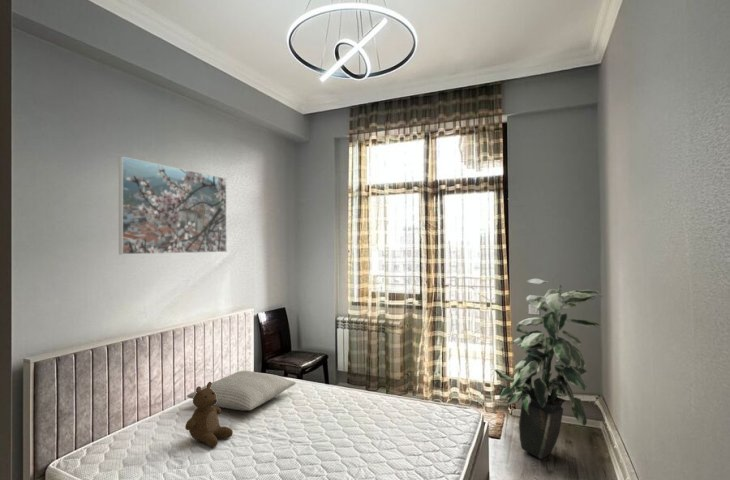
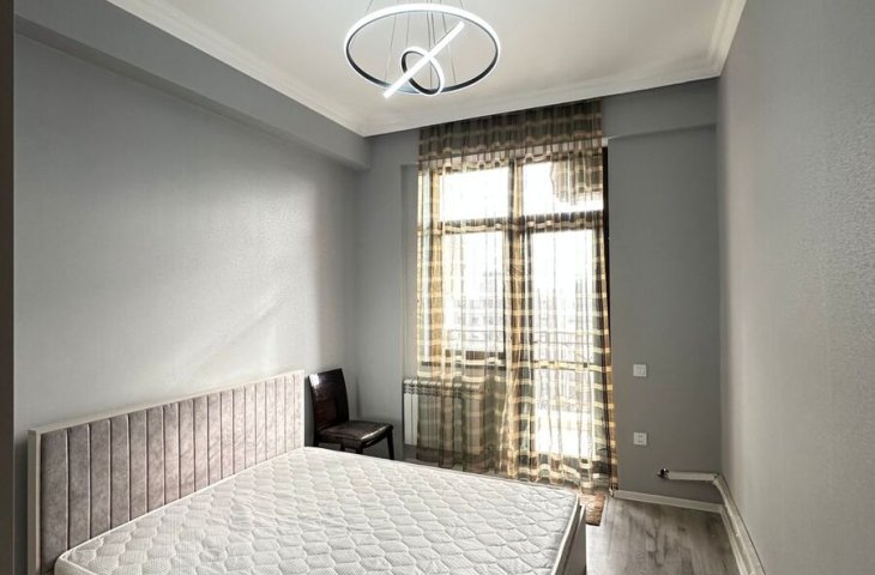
- pillow [186,370,297,411]
- teddy bear [184,381,234,448]
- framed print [118,156,228,256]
- indoor plant [494,278,603,460]
